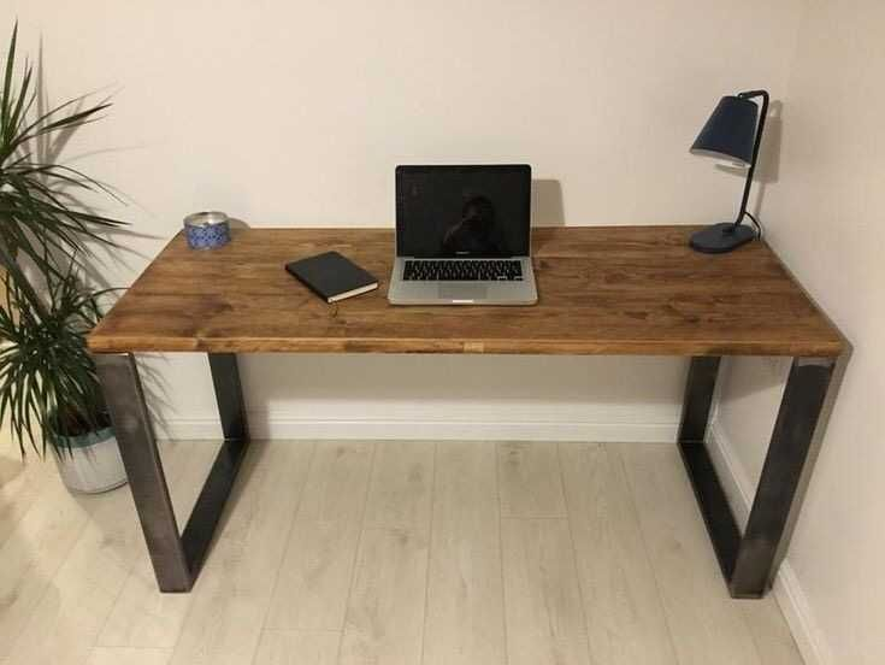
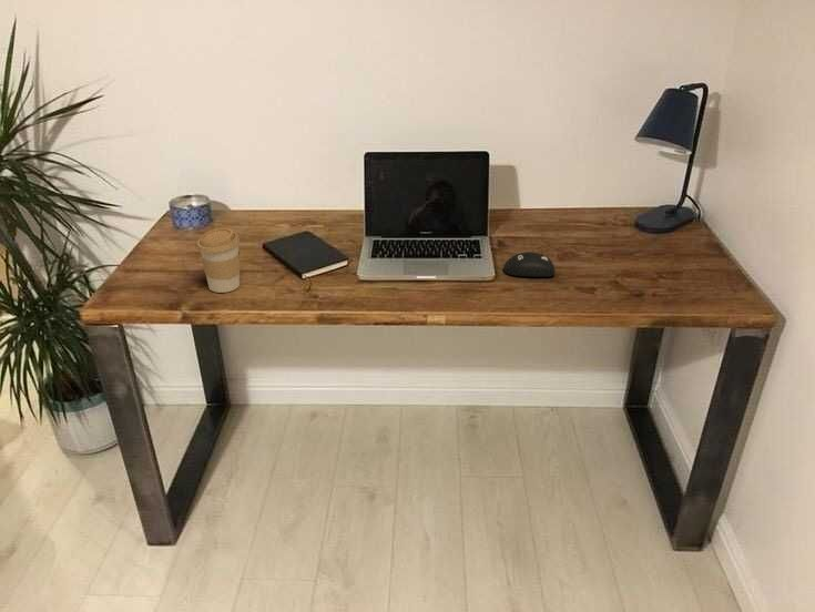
+ computer mouse [502,251,556,278]
+ coffee cup [196,227,242,294]
